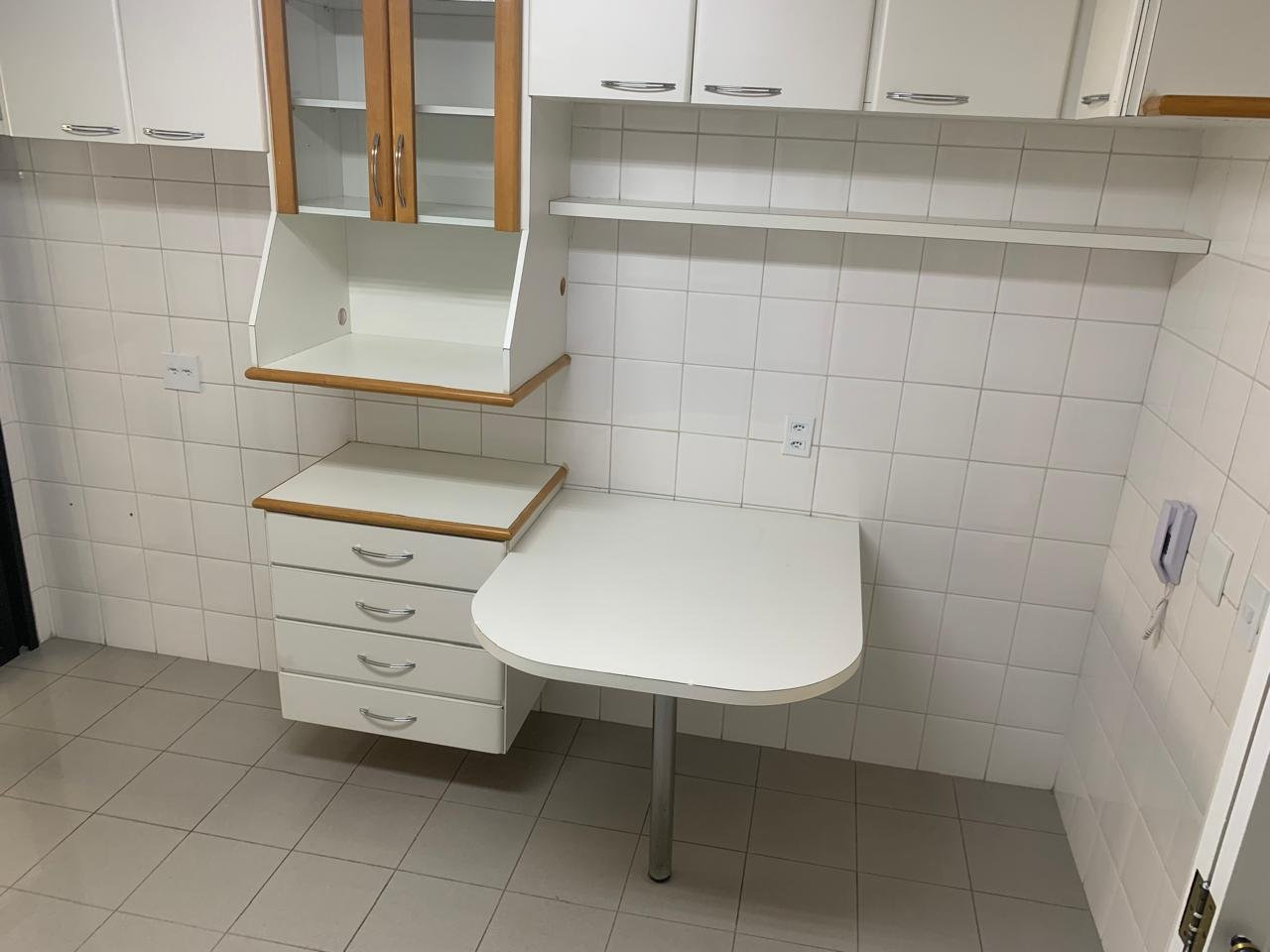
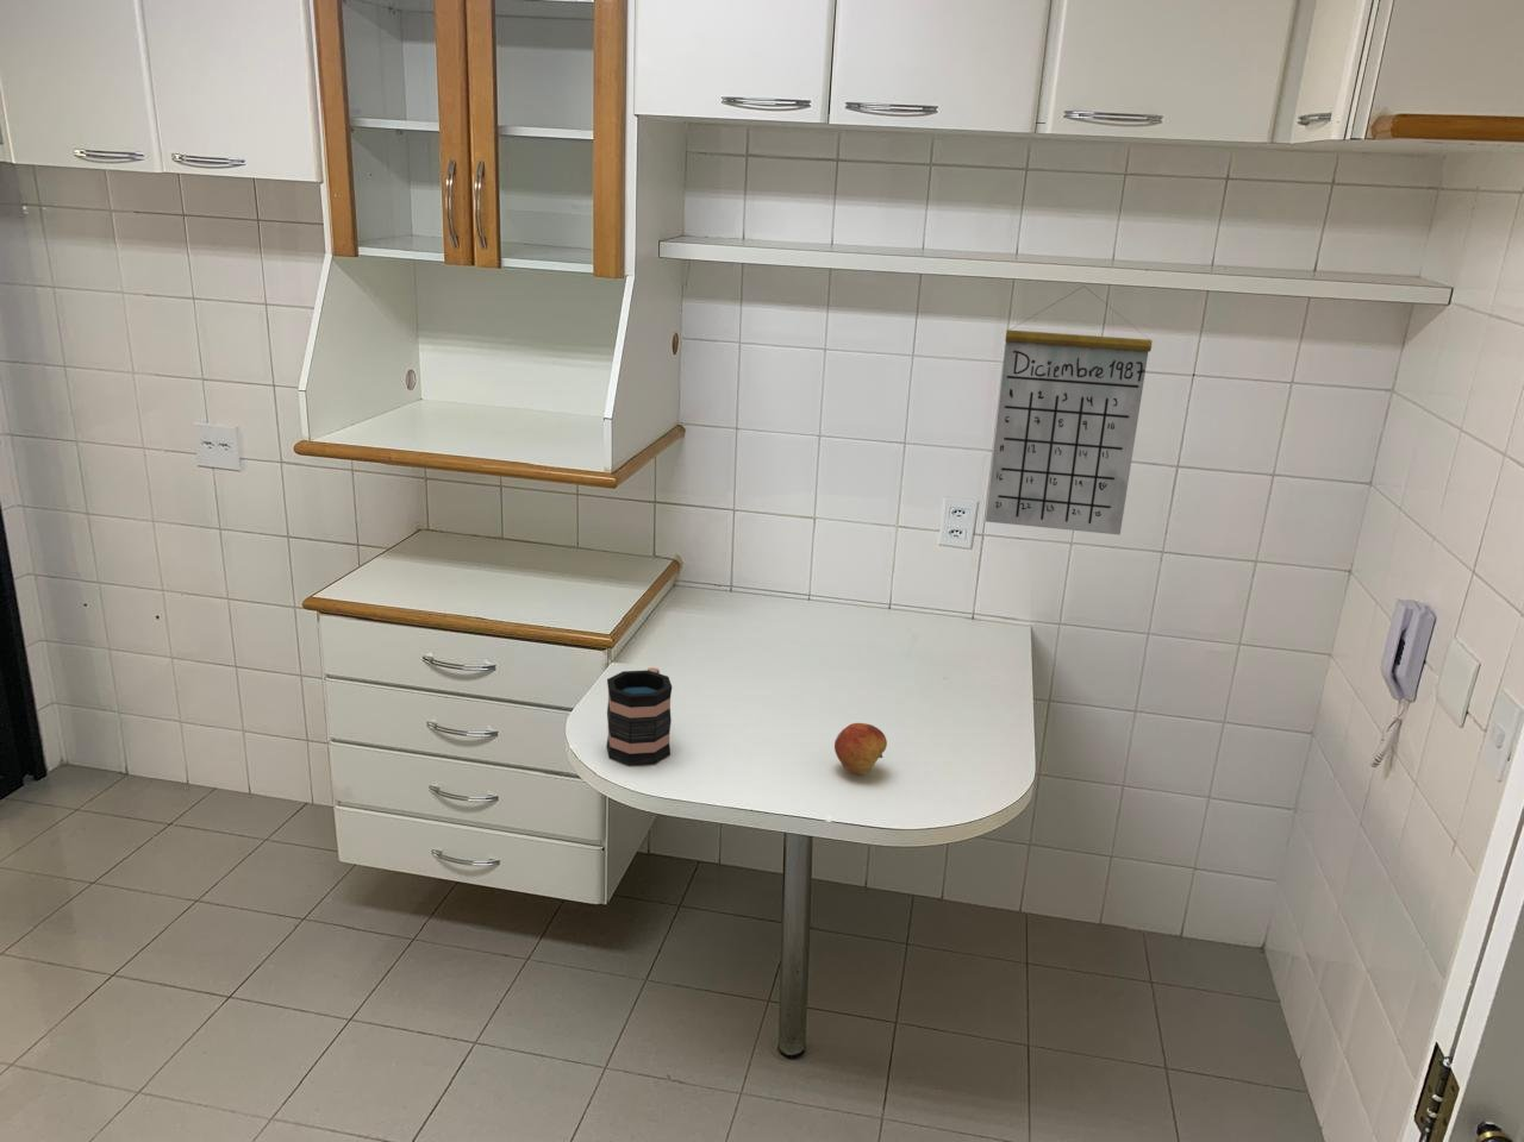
+ mug [605,666,673,768]
+ fruit [834,722,888,776]
+ calendar [985,286,1153,535]
